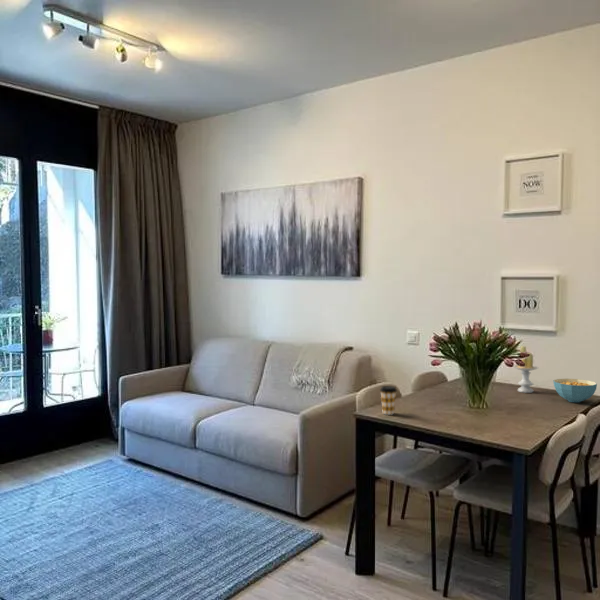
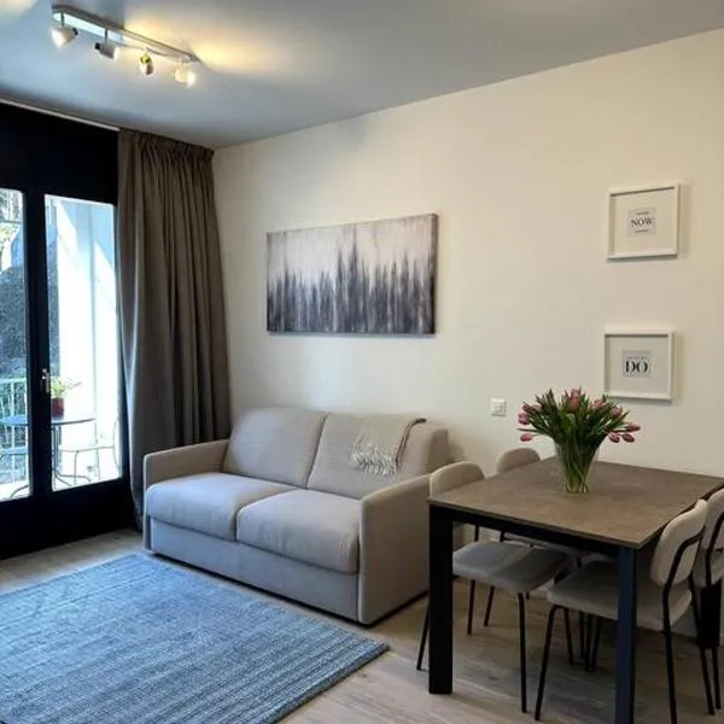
- candle [512,345,539,394]
- coffee cup [379,385,398,416]
- cereal bowl [553,378,598,403]
